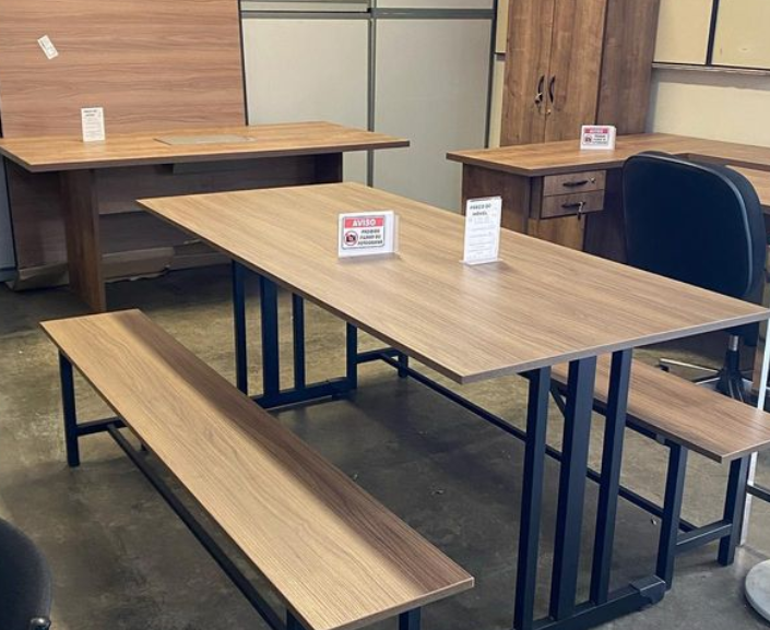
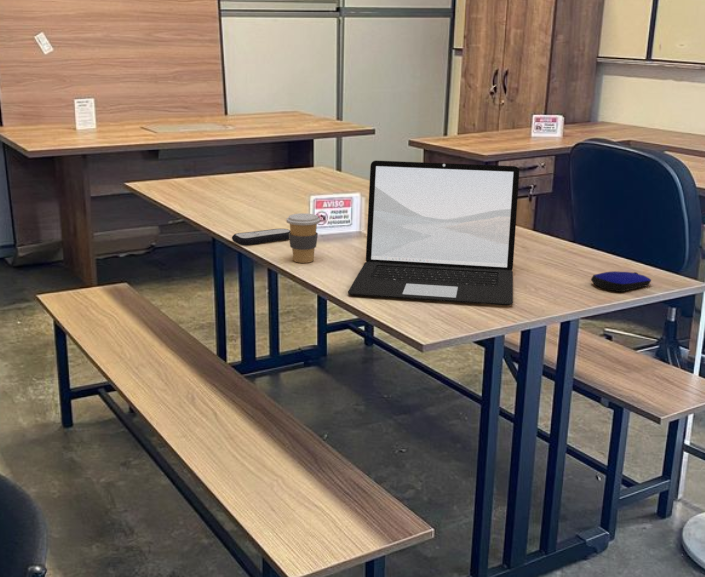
+ laptop [347,160,520,306]
+ remote control [231,228,291,246]
+ coffee cup [285,212,321,264]
+ computer mouse [590,270,652,293]
